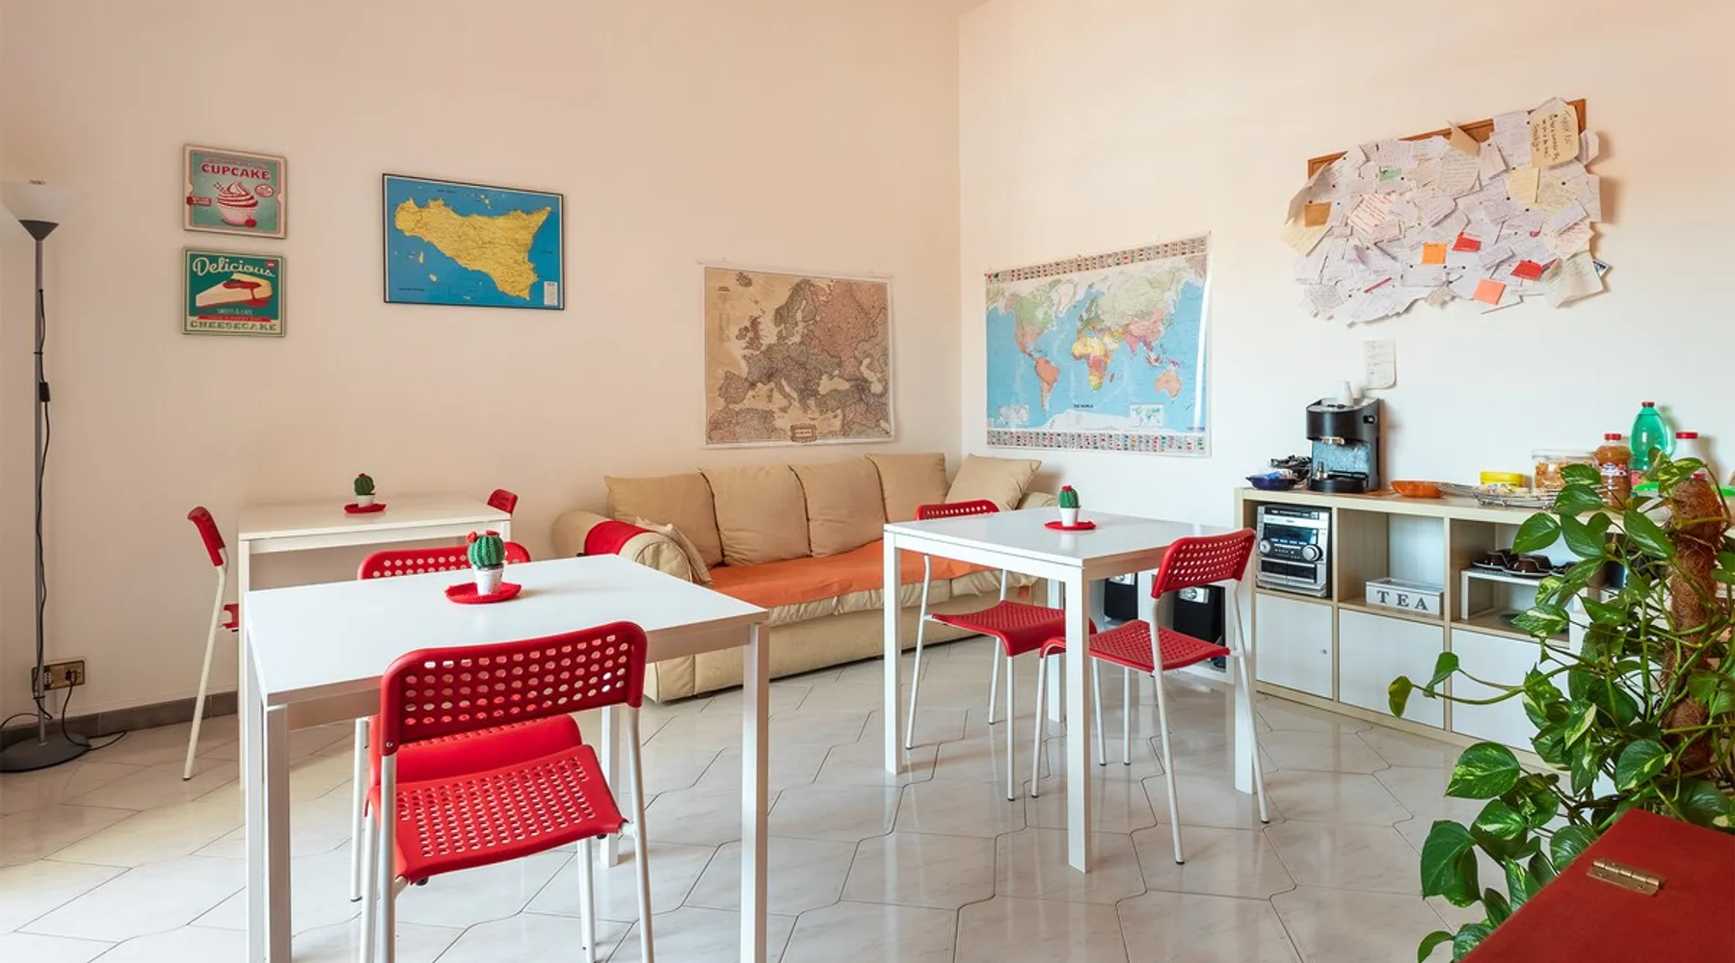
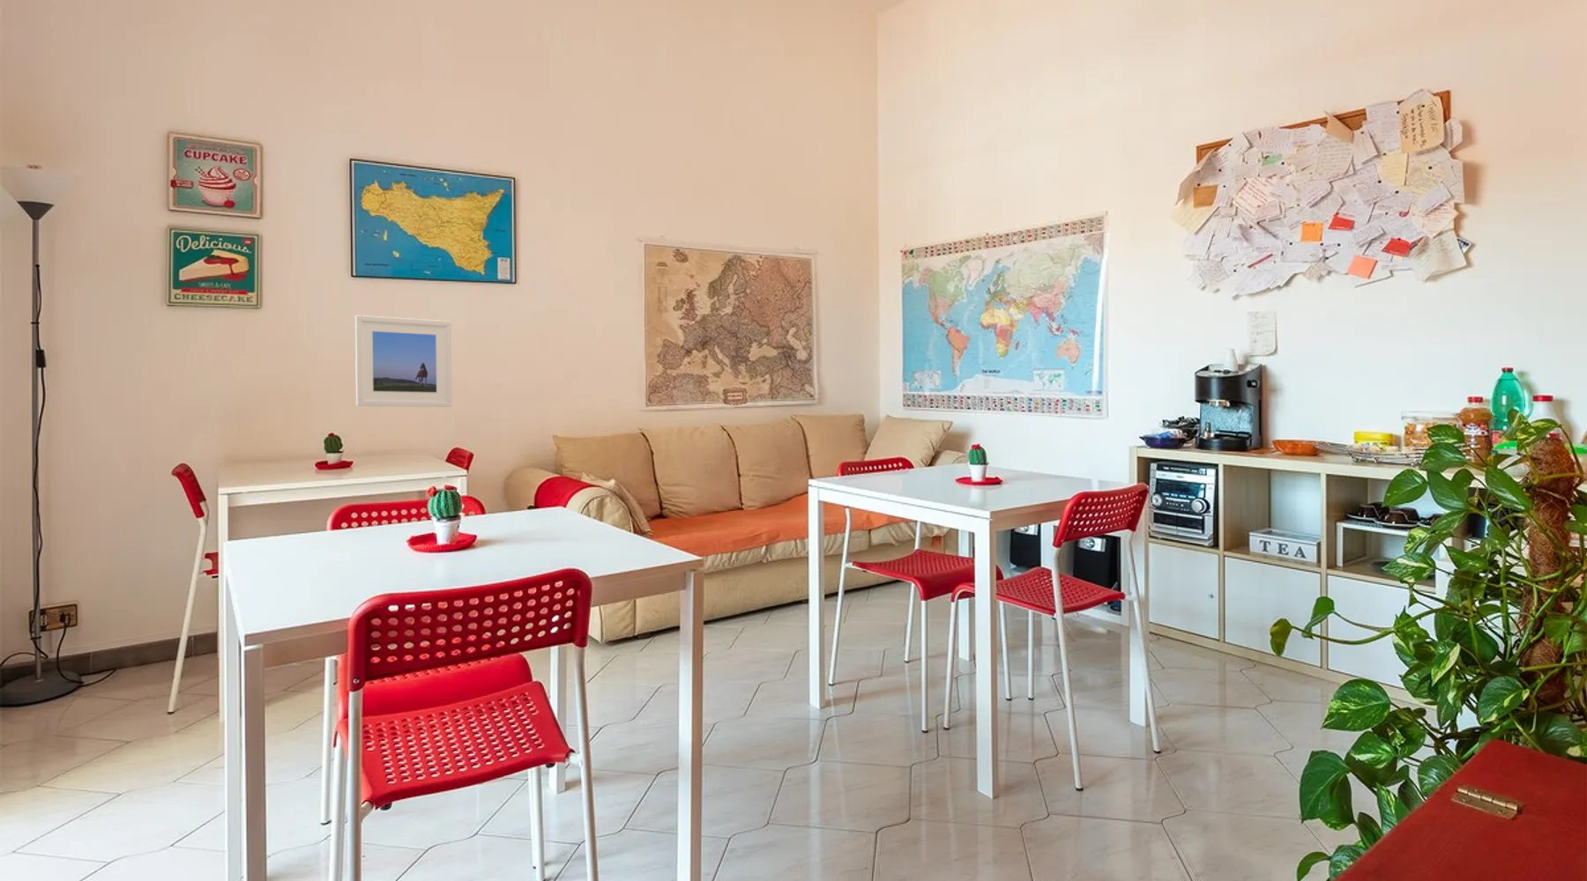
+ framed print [355,315,453,408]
